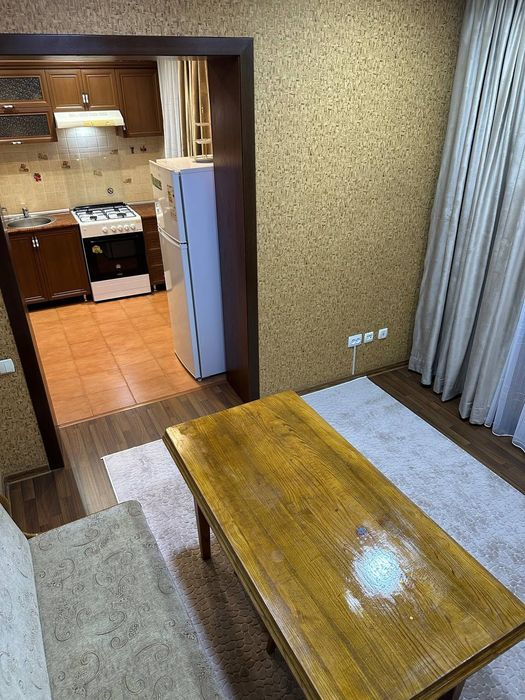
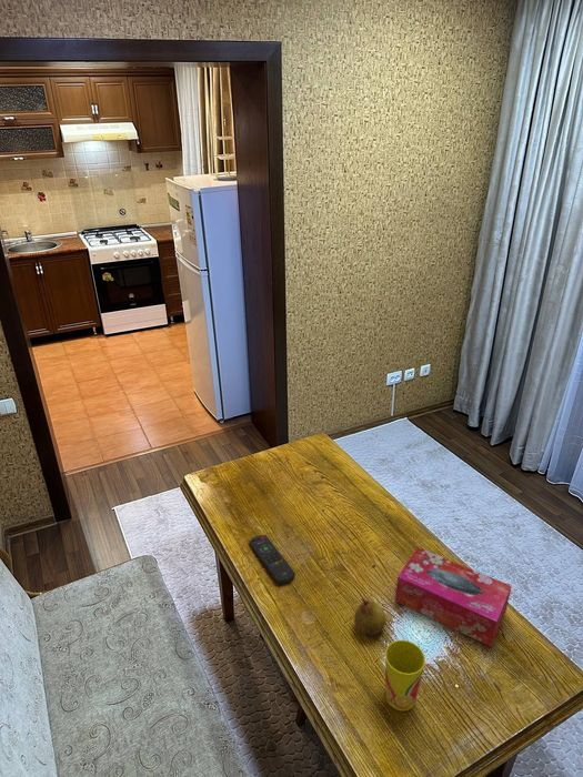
+ remote control [249,534,296,585]
+ fruit [353,597,386,638]
+ cup [384,638,426,713]
+ tissue box [394,546,513,648]
